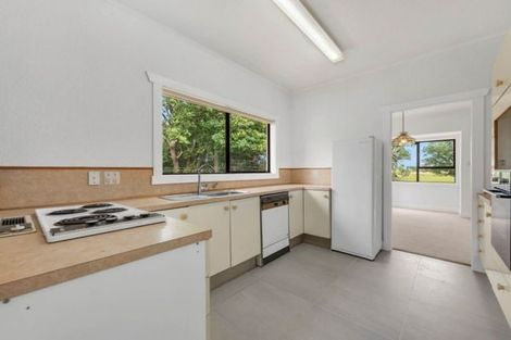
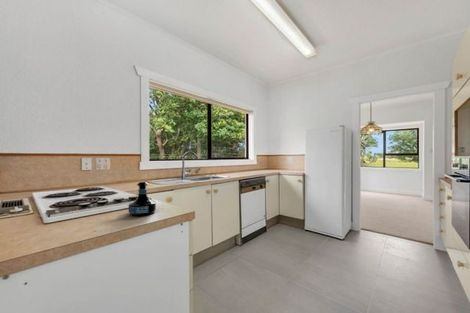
+ tequila bottle [127,181,157,217]
